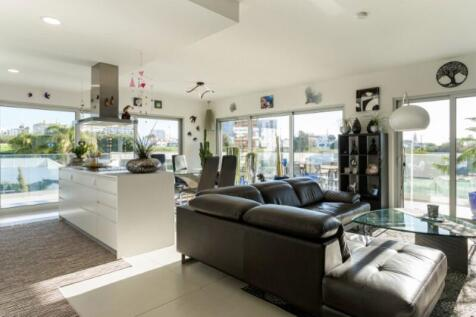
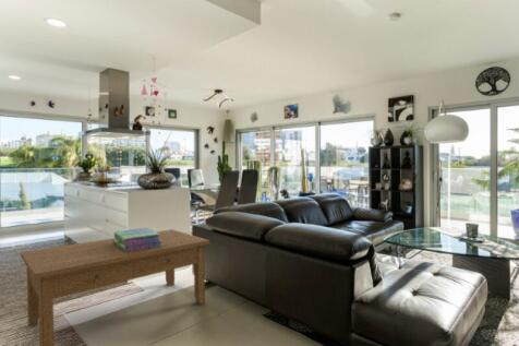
+ stack of books [111,227,161,252]
+ coffee table [20,228,210,346]
